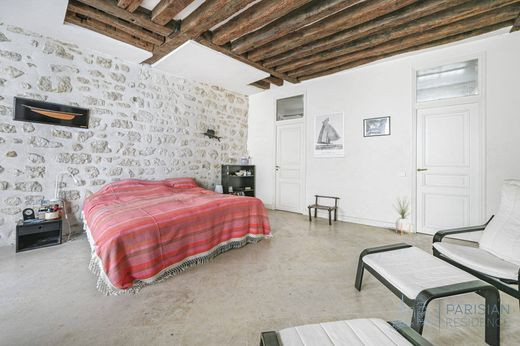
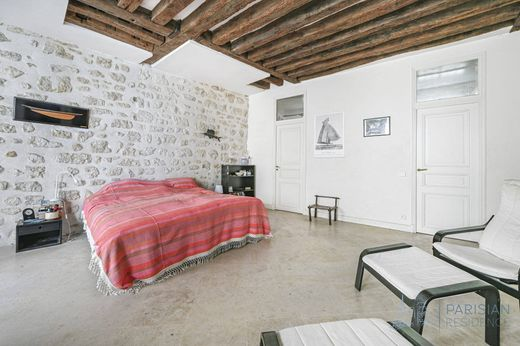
- house plant [392,196,414,236]
